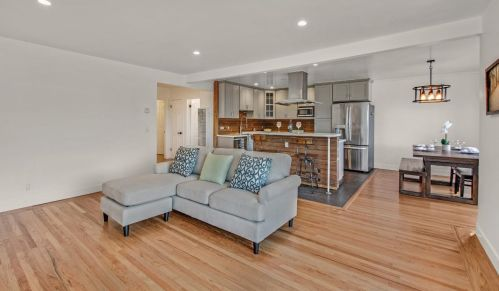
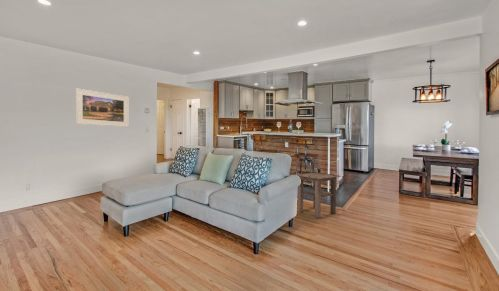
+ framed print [75,88,129,128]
+ side table [293,171,342,219]
